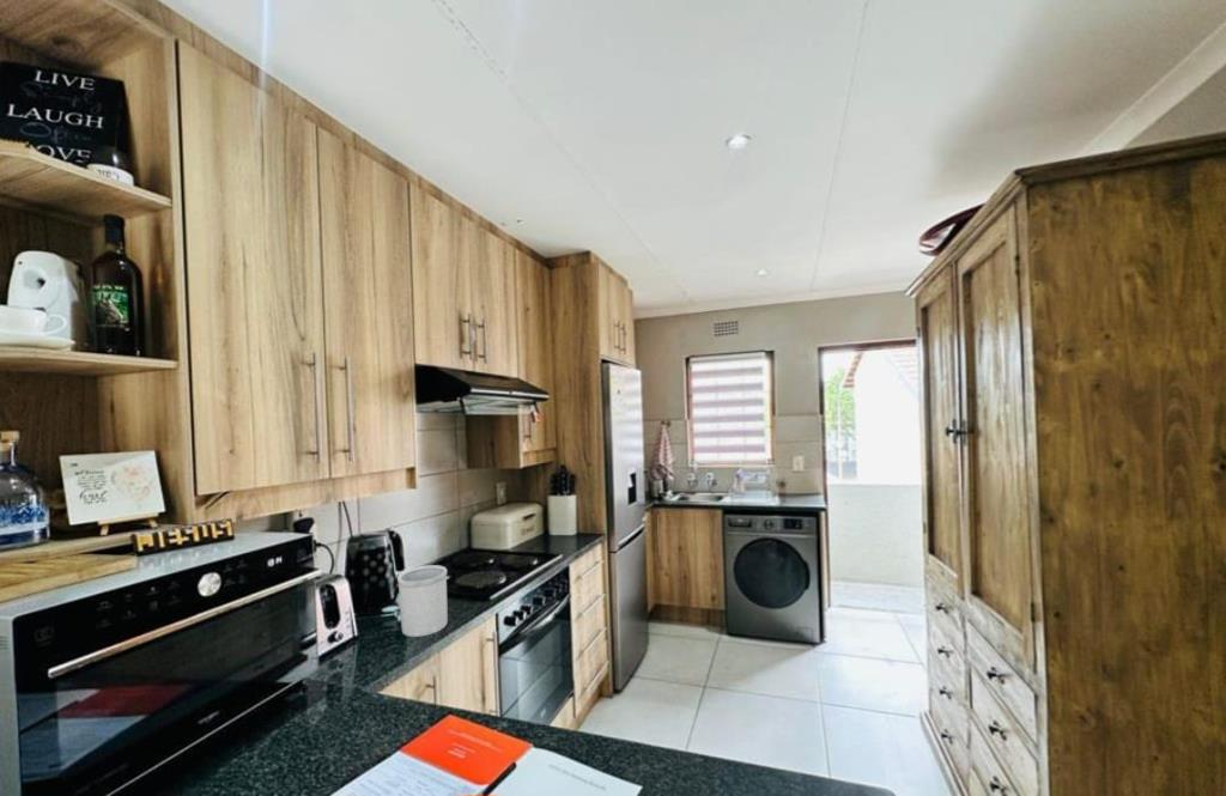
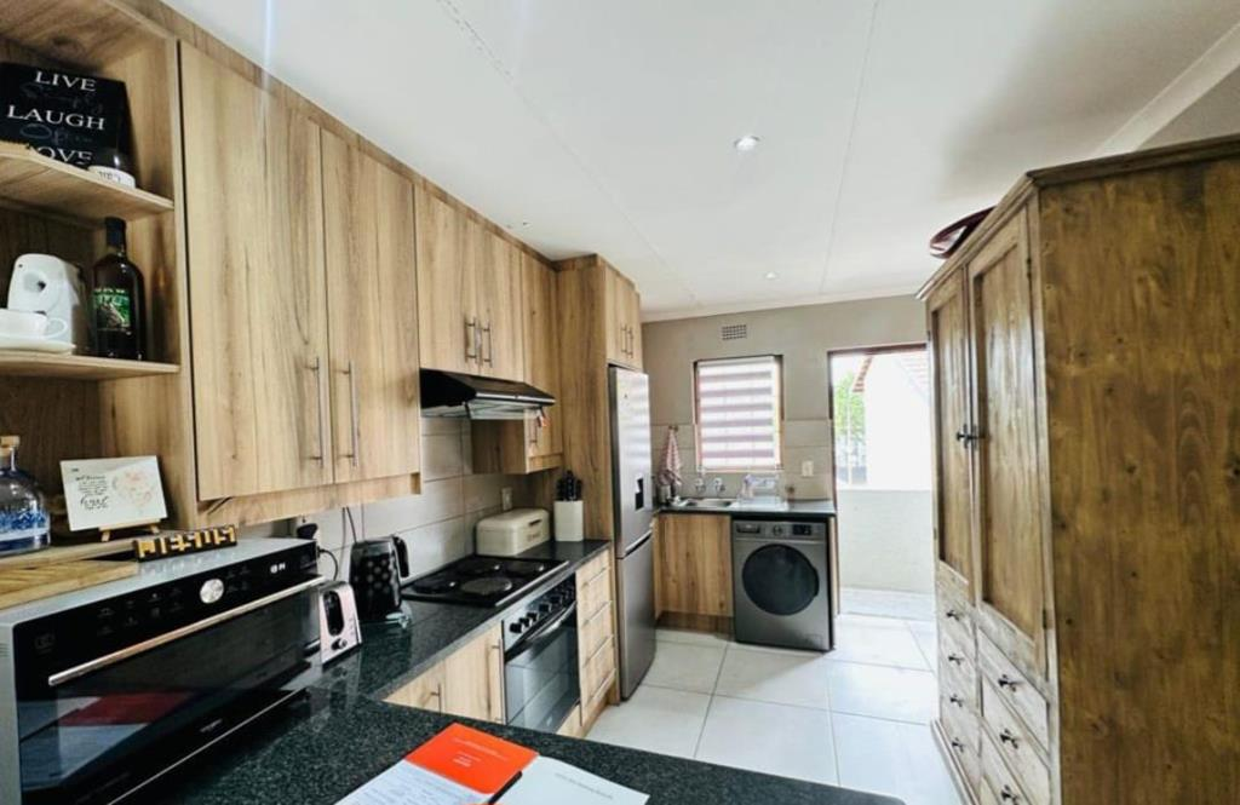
- utensil holder [396,564,449,638]
